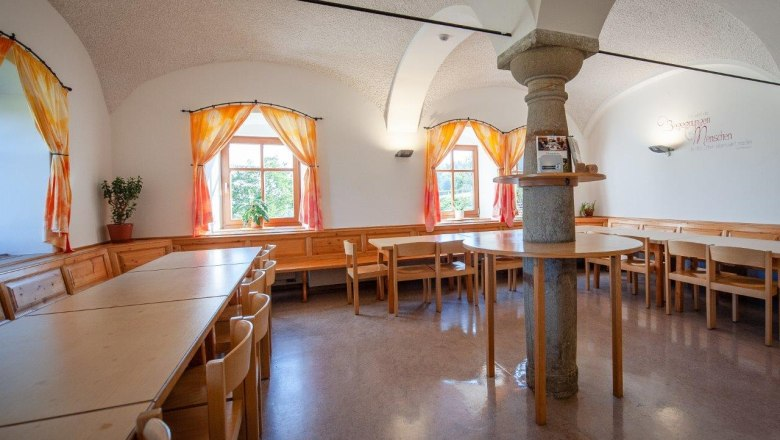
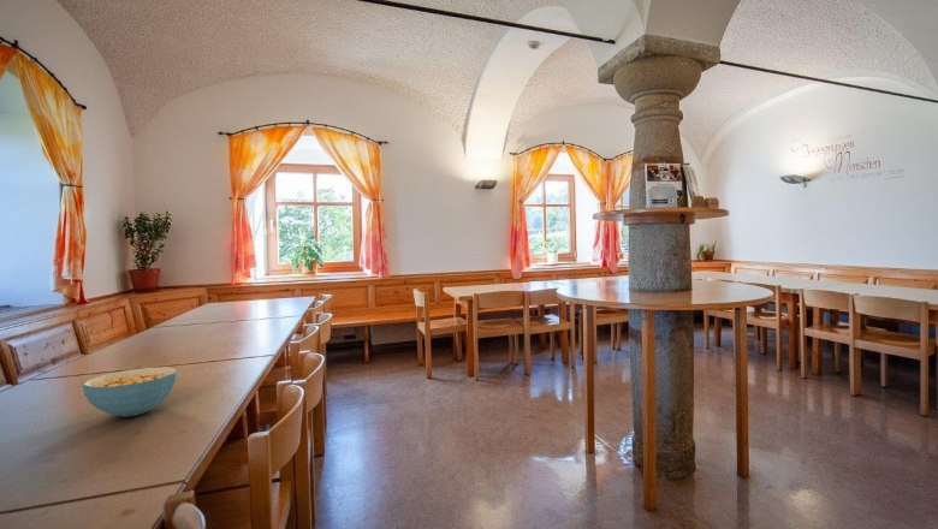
+ cereal bowl [82,365,179,417]
